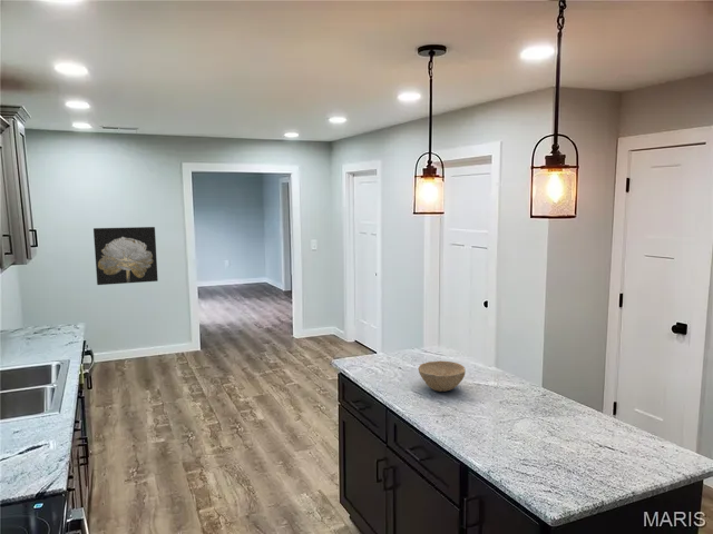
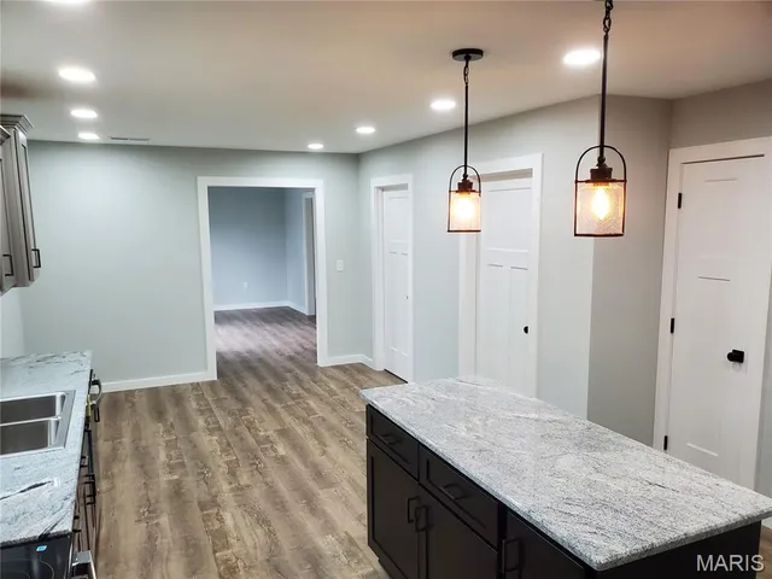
- wall art [92,226,159,286]
- bowl [418,359,467,393]
